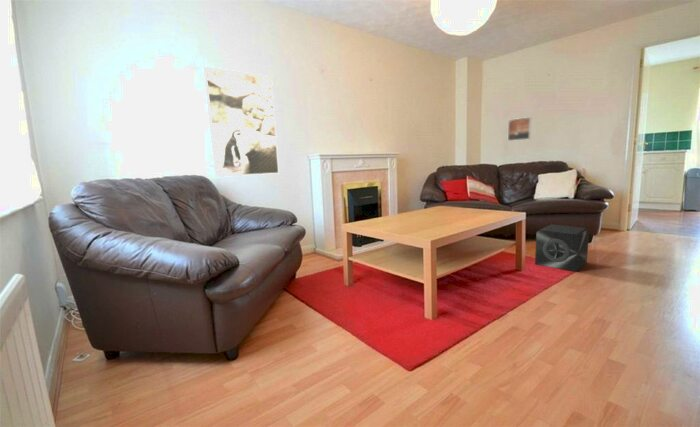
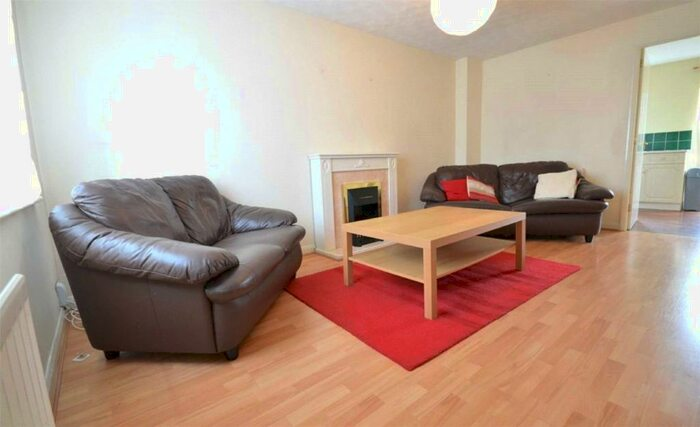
- speaker [534,223,590,273]
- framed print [507,116,532,142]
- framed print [202,65,280,178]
